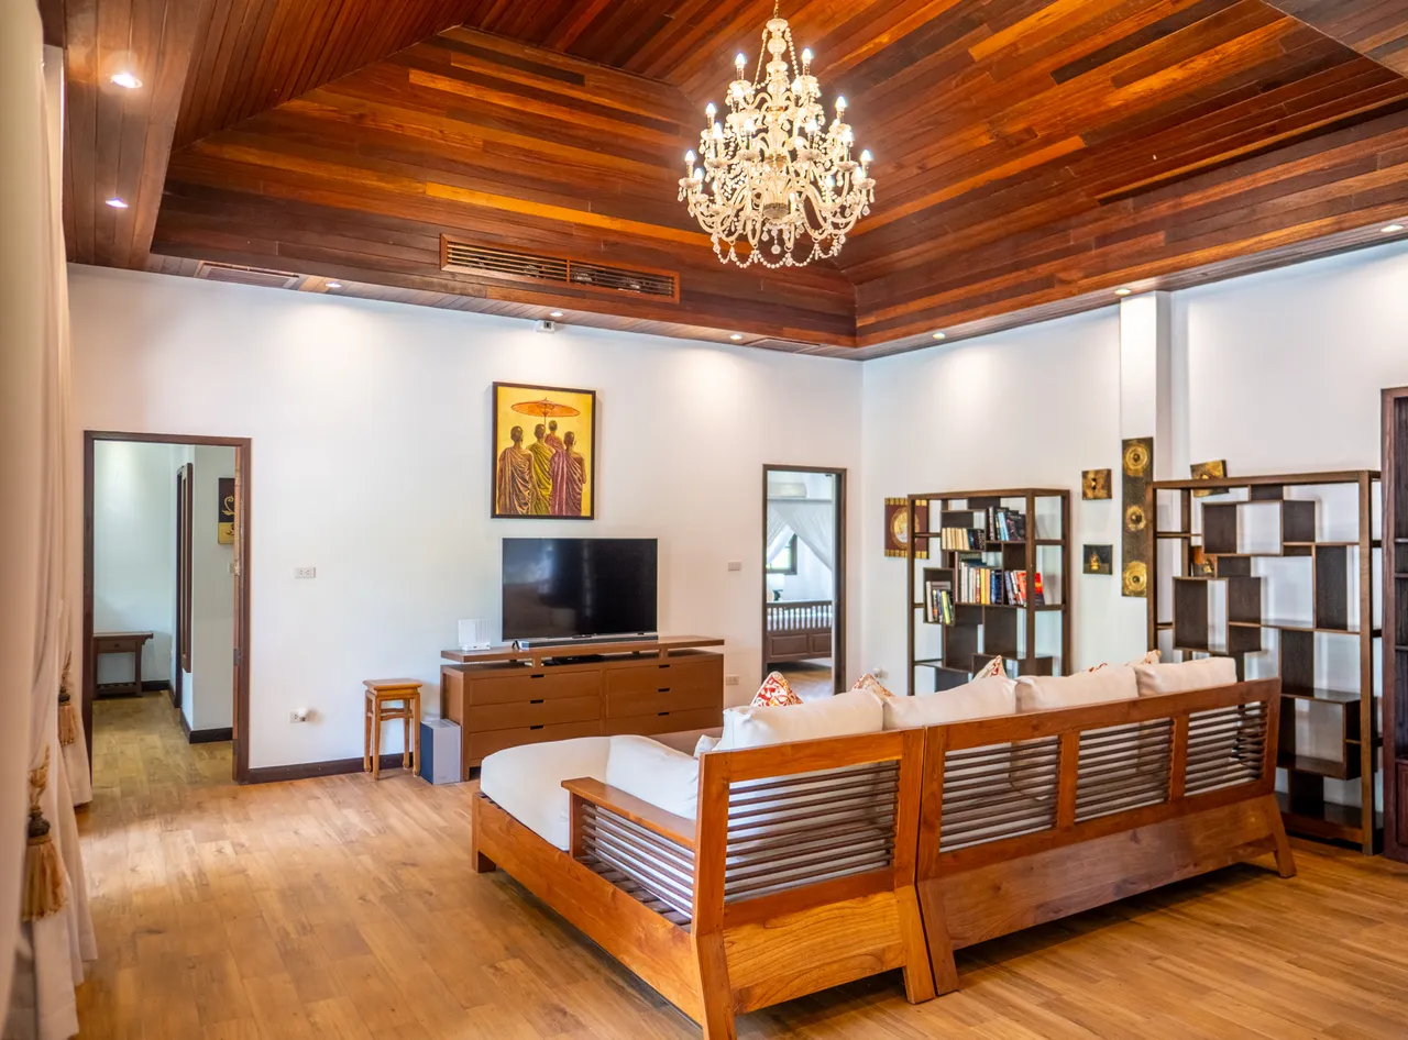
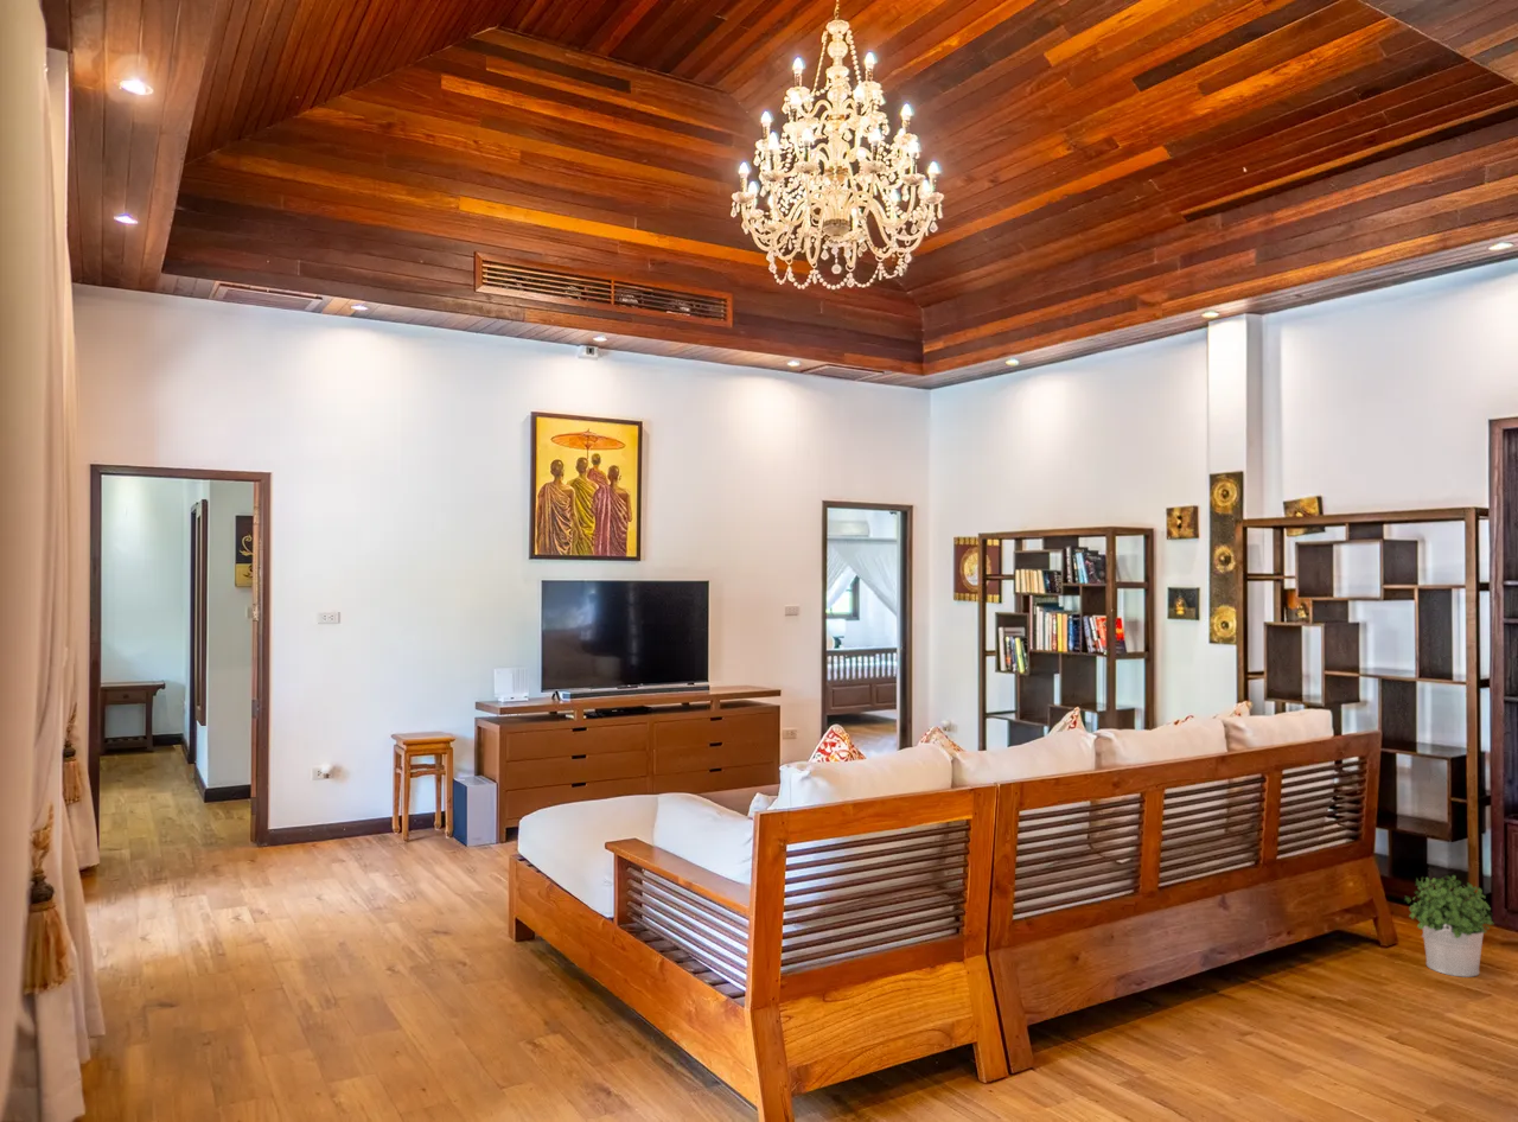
+ potted plant [1404,874,1494,978]
